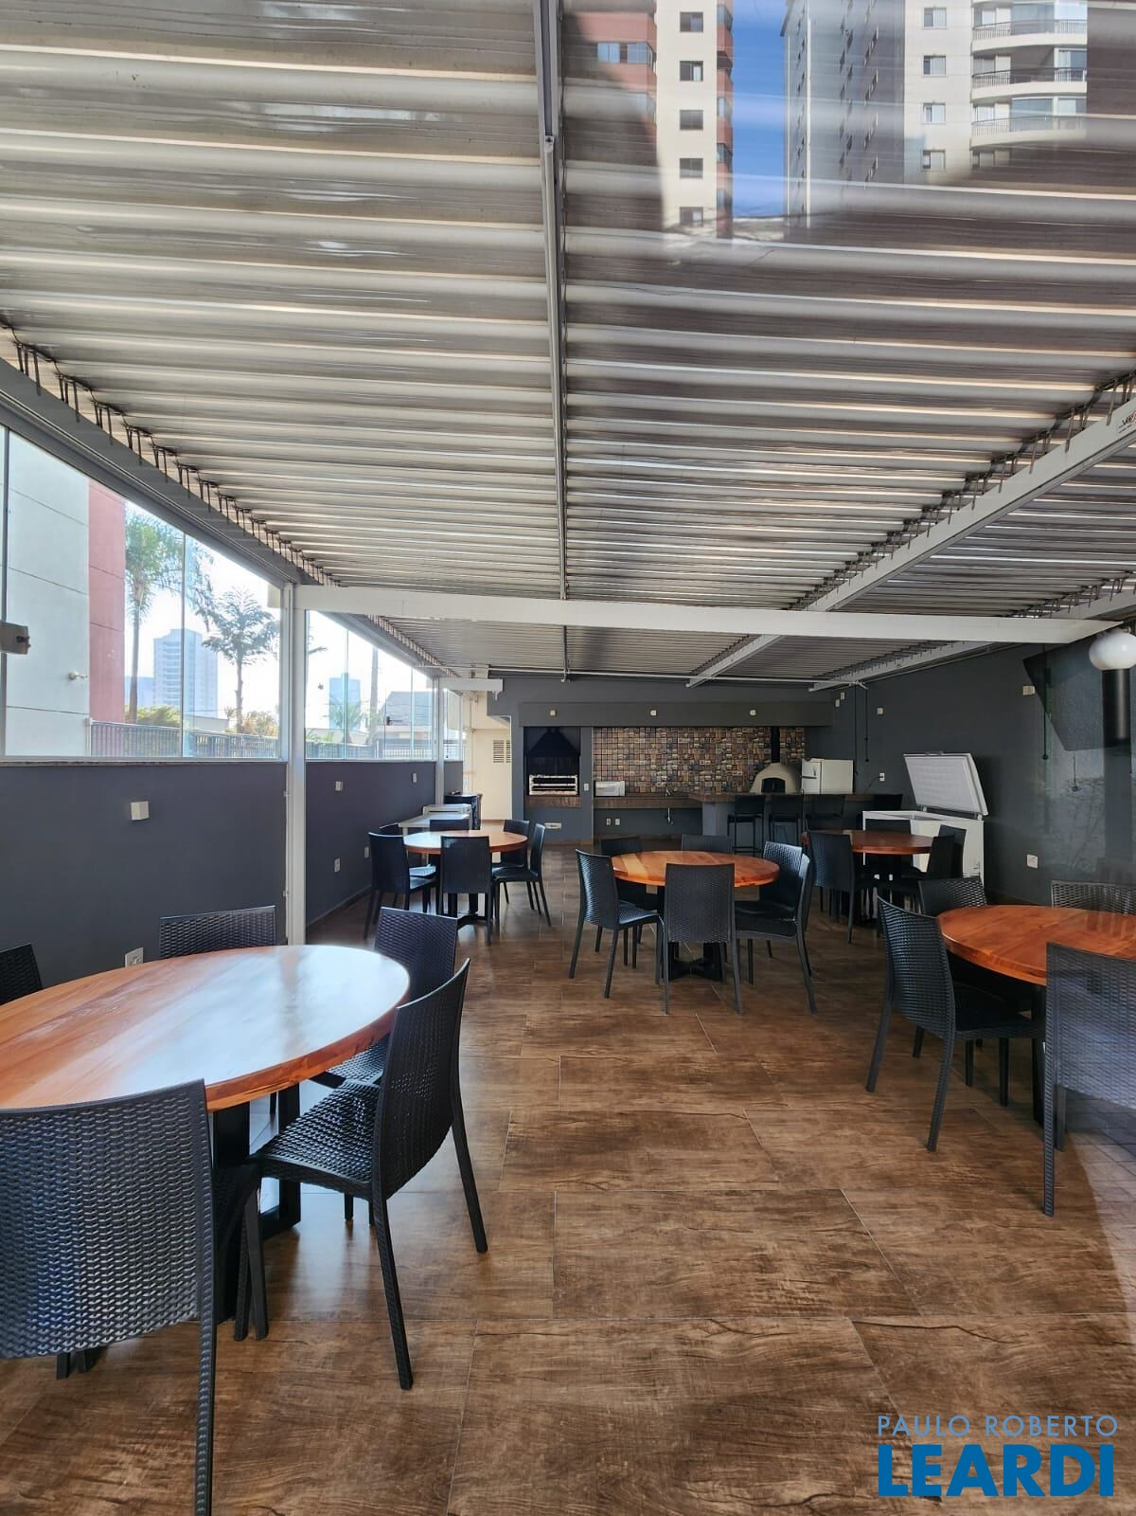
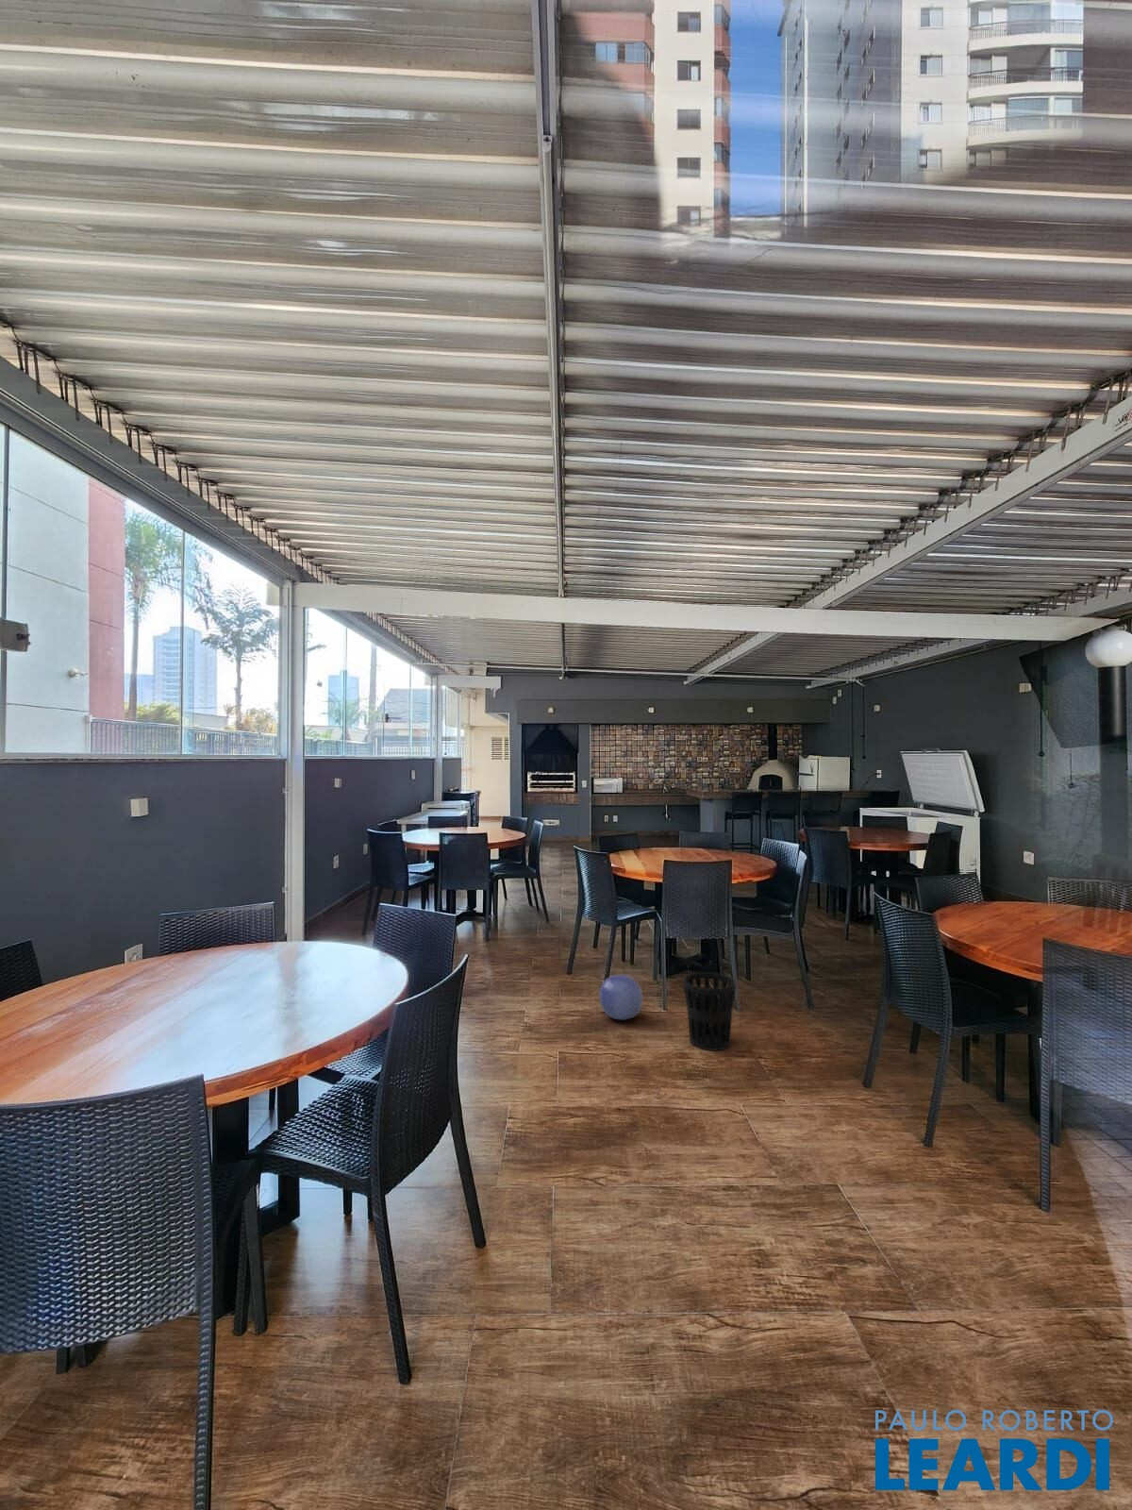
+ ball [598,974,643,1021]
+ wastebasket [683,971,737,1051]
